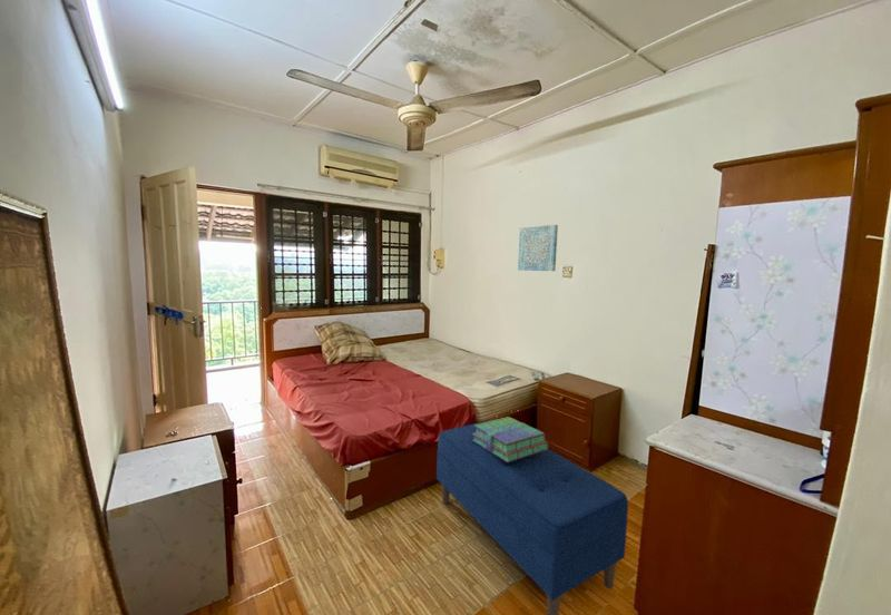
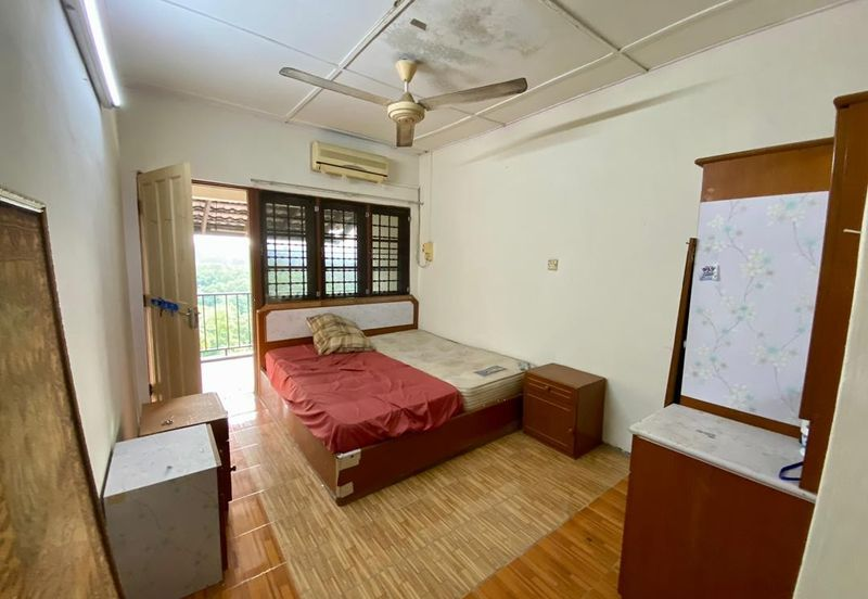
- bench [435,418,629,615]
- stack of books [472,416,549,462]
- wall art [517,224,559,272]
